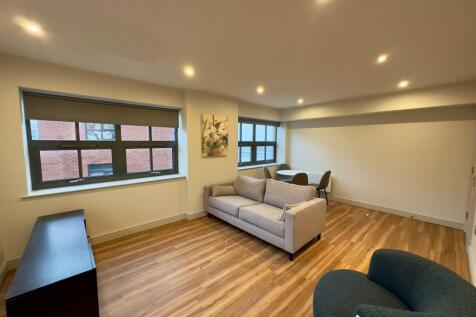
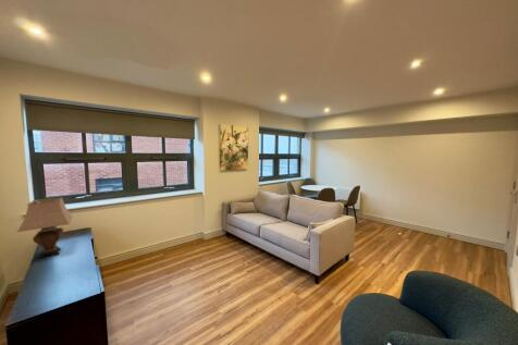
+ table lamp [16,197,74,259]
